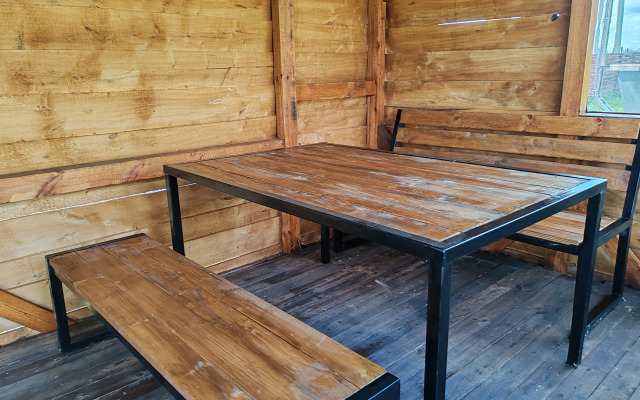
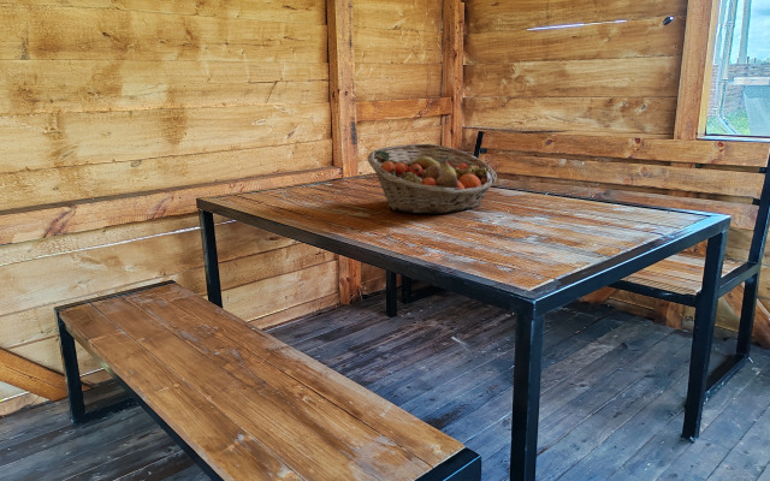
+ fruit basket [366,143,498,215]
